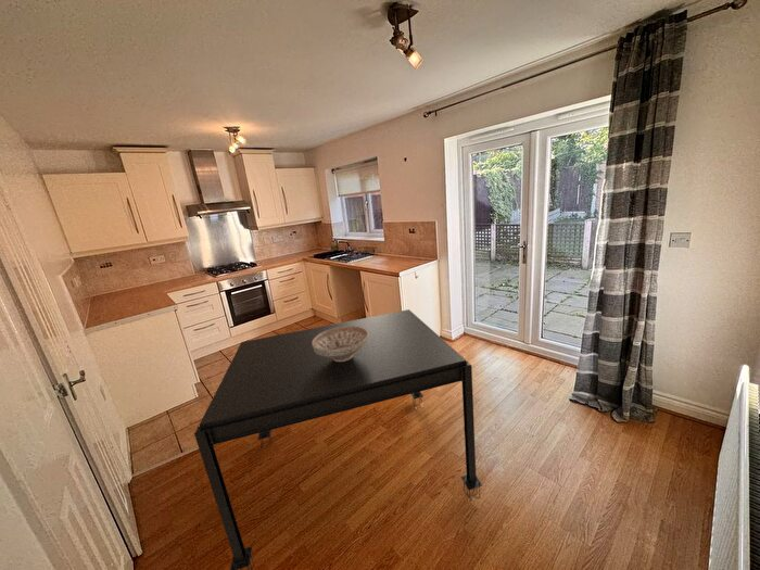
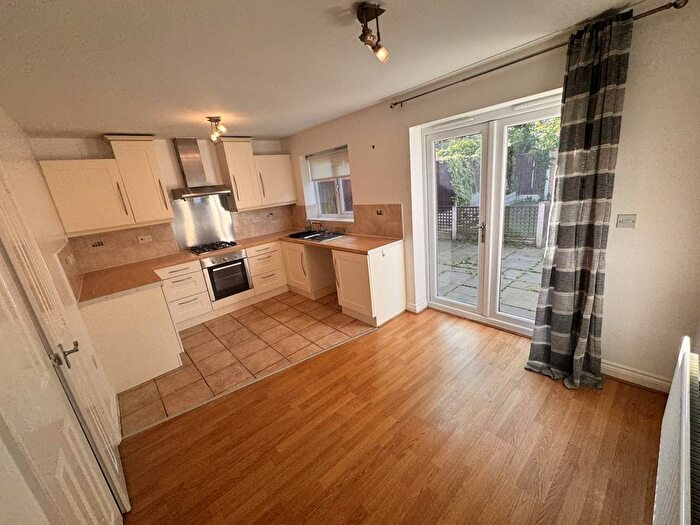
- decorative bowl [312,326,368,362]
- dining table [193,308,483,570]
